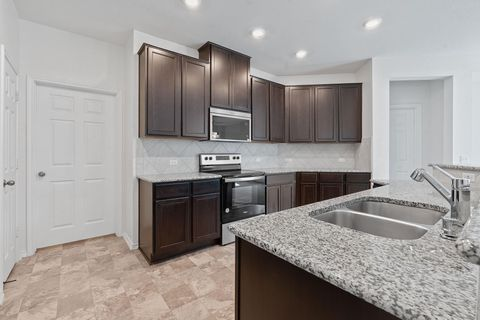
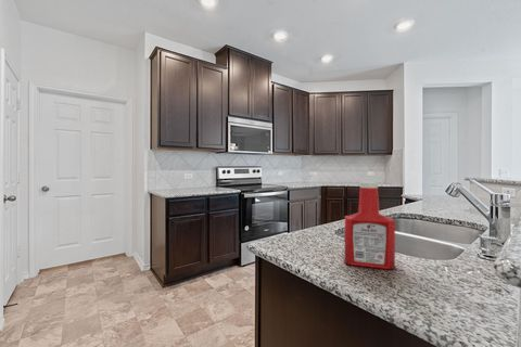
+ soap bottle [343,181,396,270]
